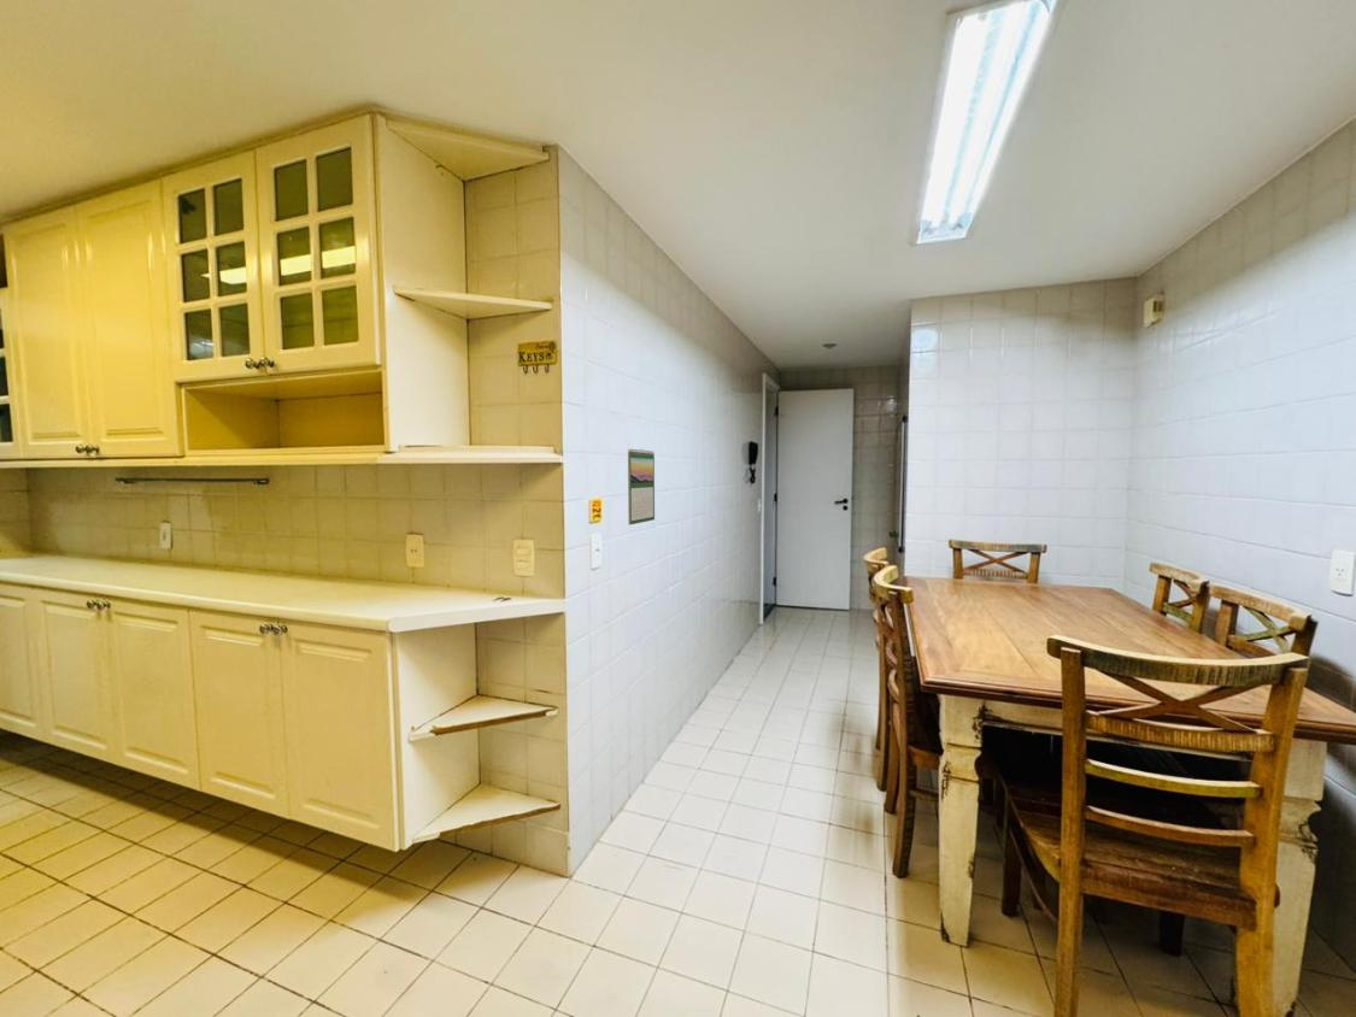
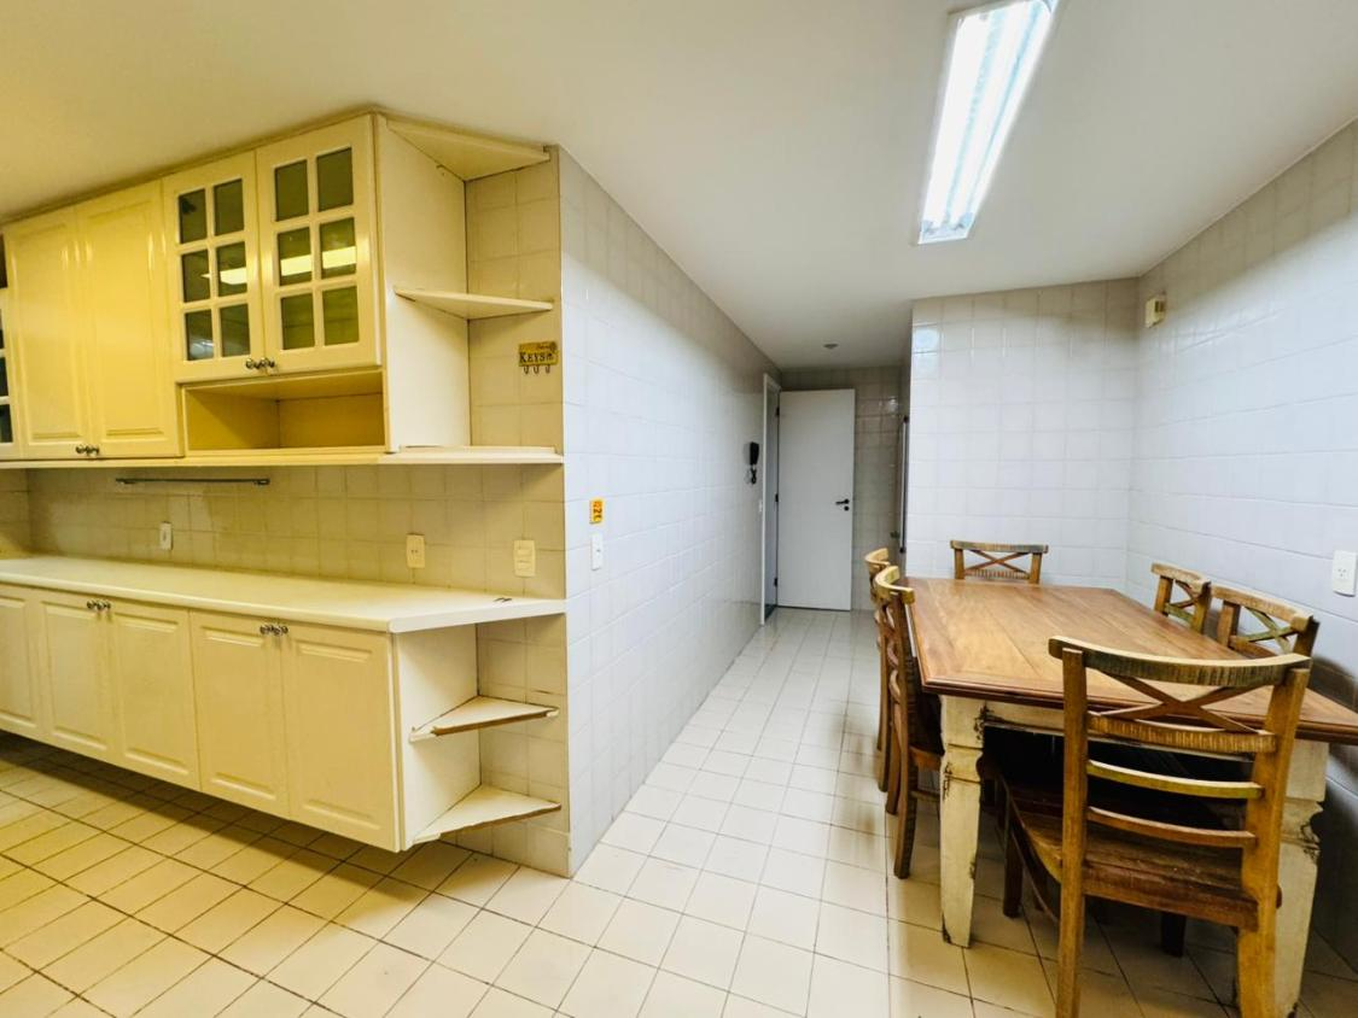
- calendar [627,448,656,527]
